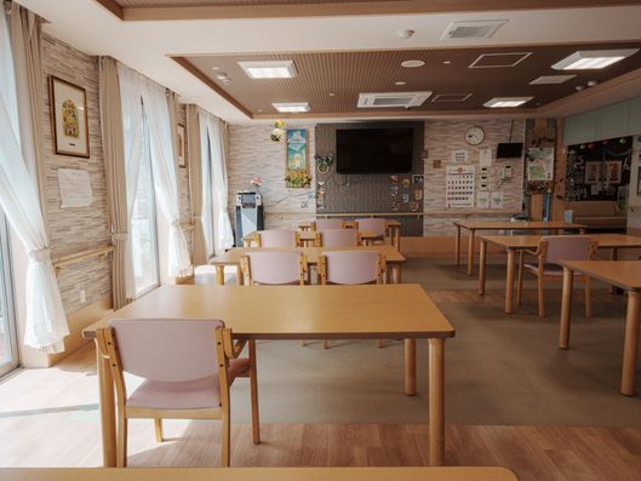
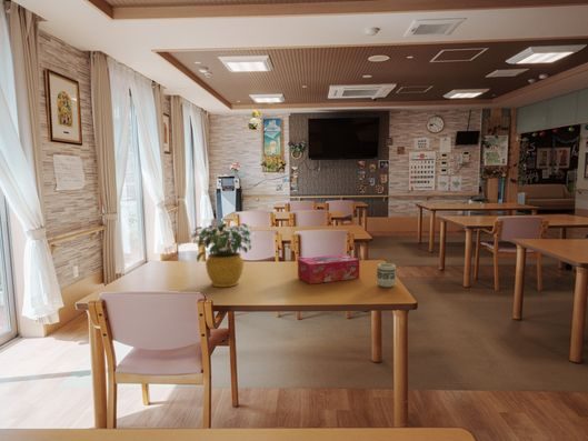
+ tissue box [297,253,360,284]
+ potted flower [191,217,257,288]
+ cup [376,262,398,288]
